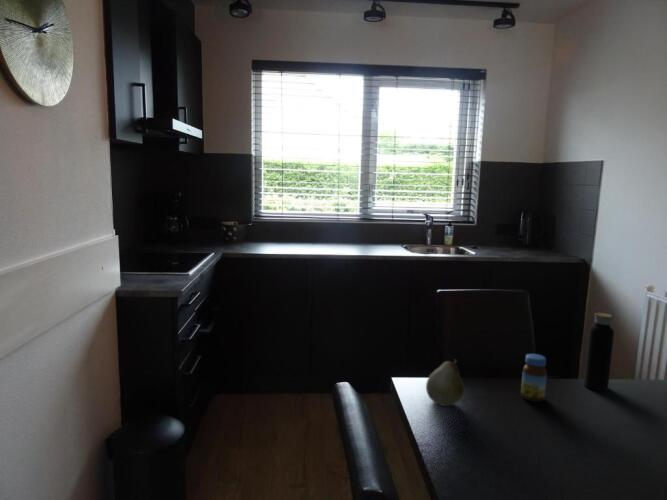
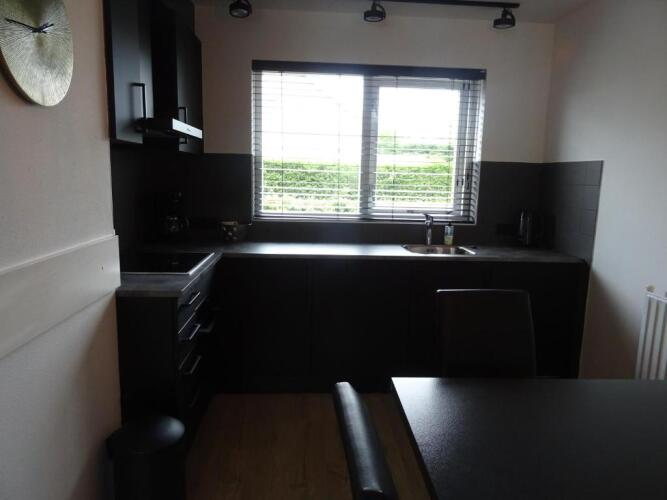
- water bottle [583,306,615,392]
- jar [520,353,548,403]
- fruit [425,358,465,407]
